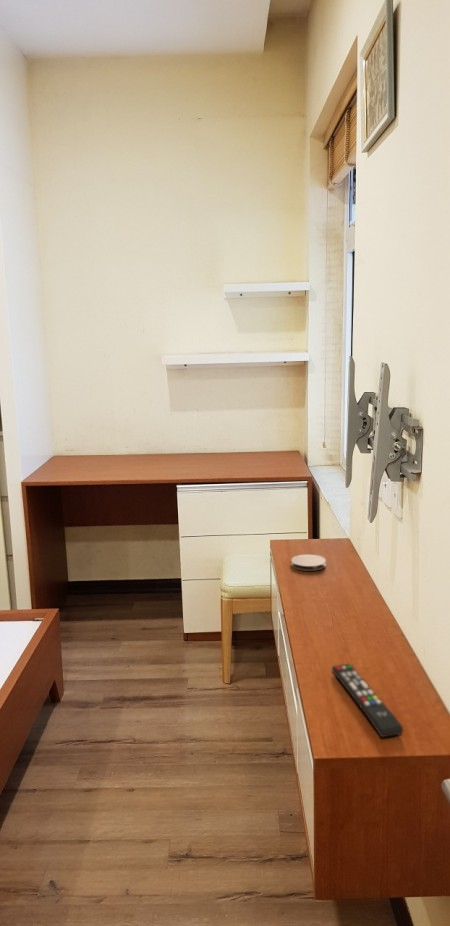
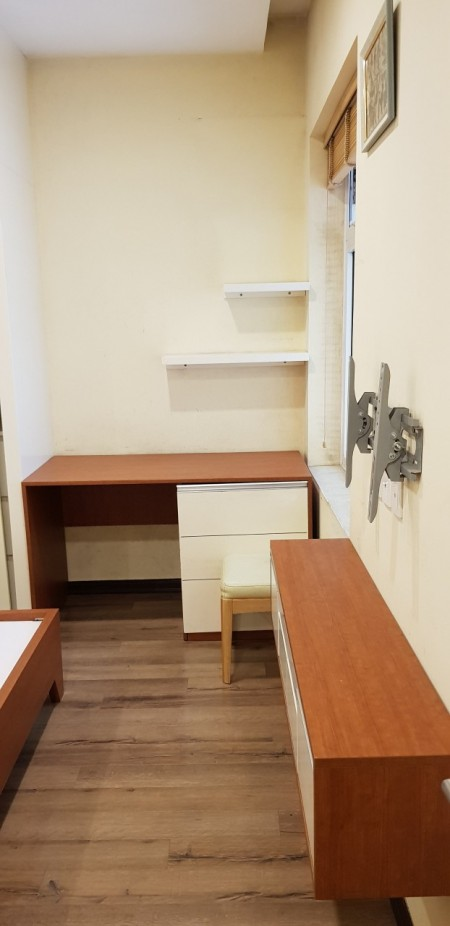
- remote control [331,663,404,739]
- coaster [290,553,327,572]
